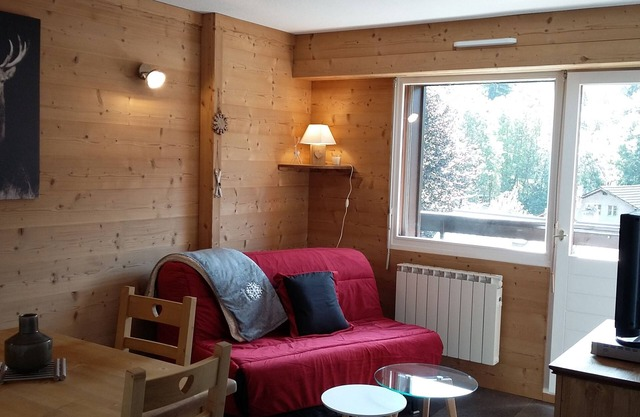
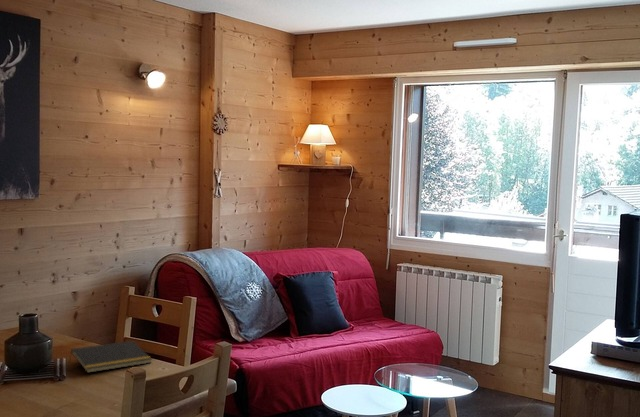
+ notepad [68,340,153,374]
